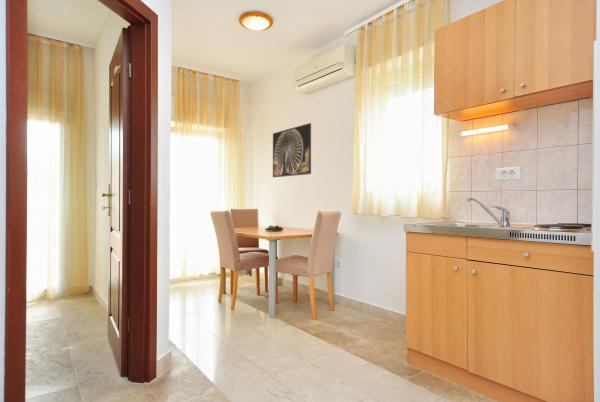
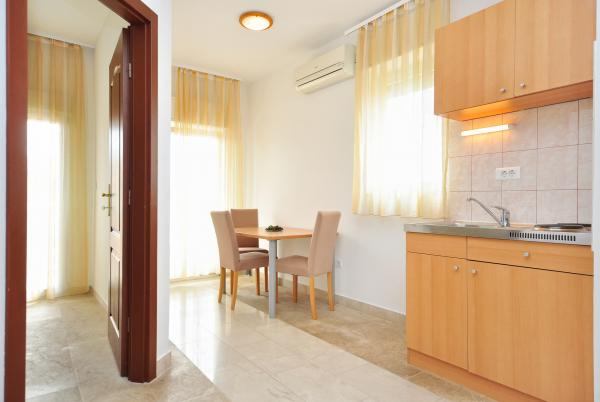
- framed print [272,122,312,178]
